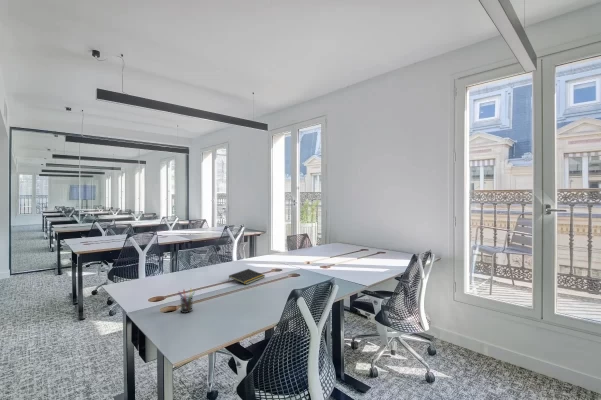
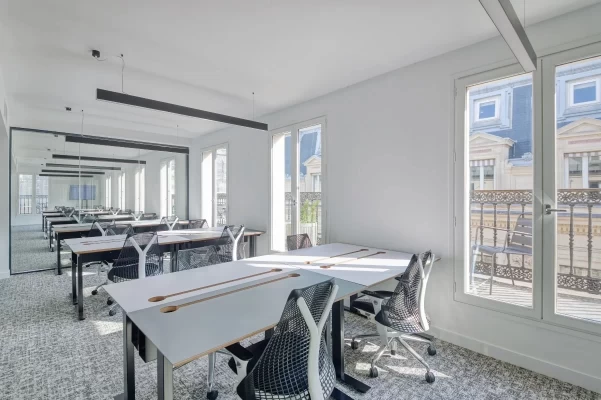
- notepad [227,268,266,286]
- pen holder [177,287,196,314]
